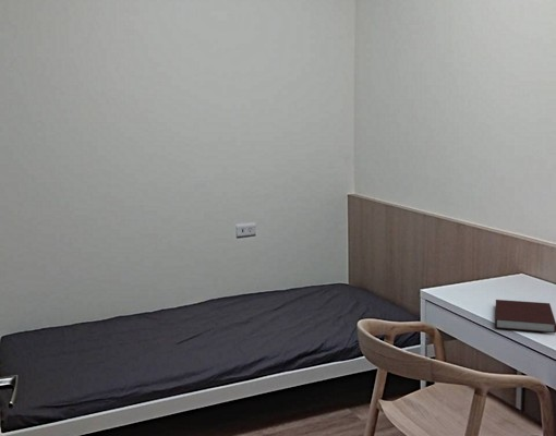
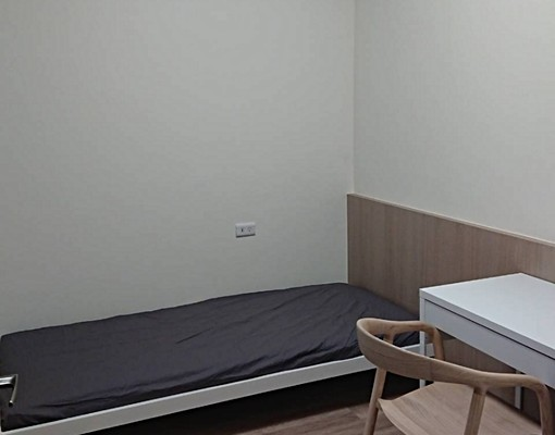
- notebook [495,299,556,334]
